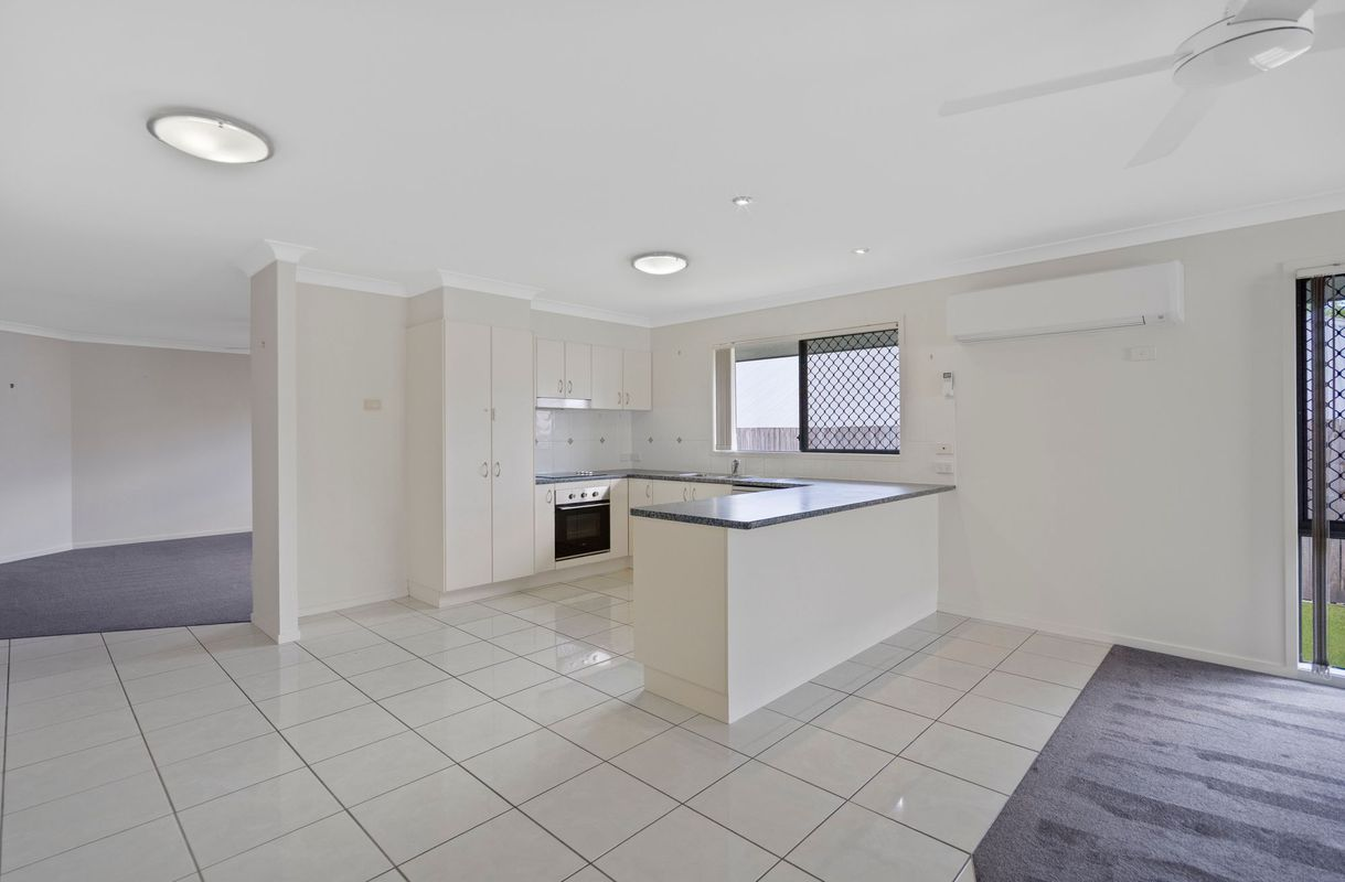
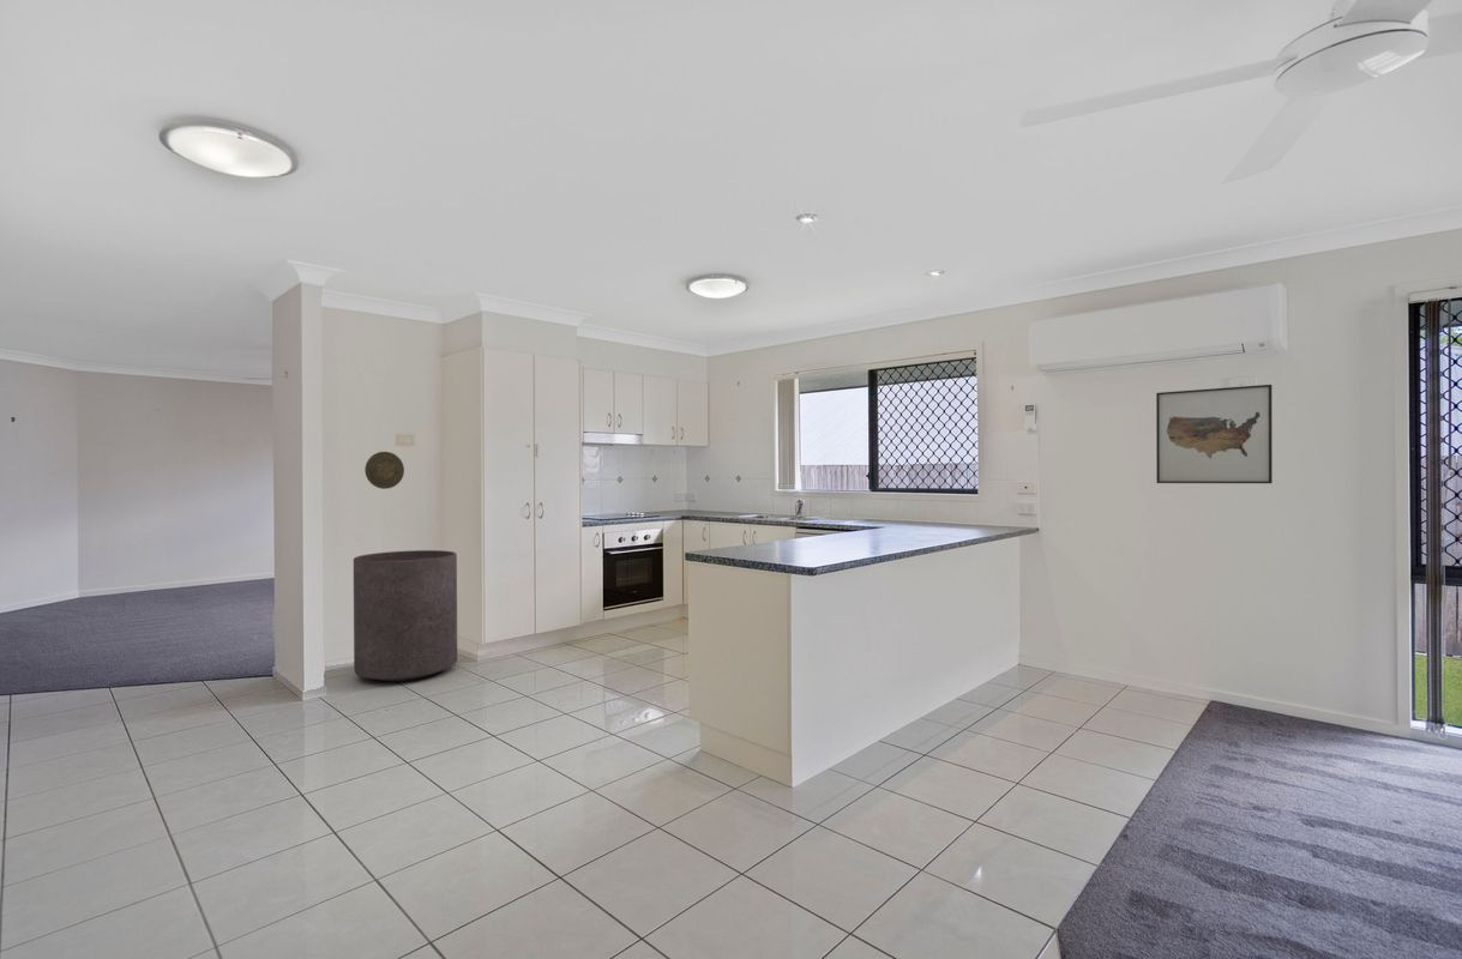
+ wall art [1155,384,1274,484]
+ trash can [353,549,458,682]
+ decorative plate [363,451,405,490]
